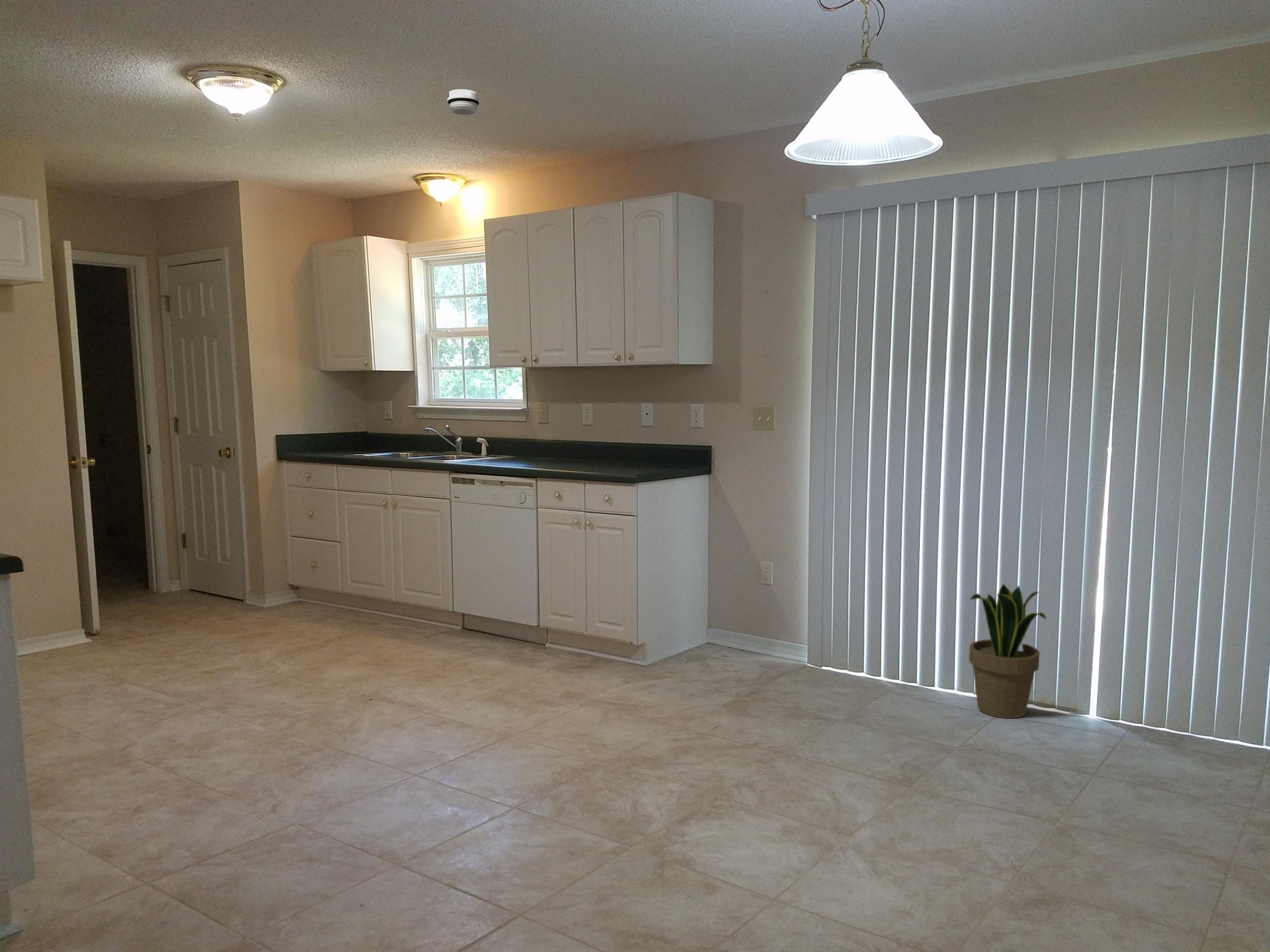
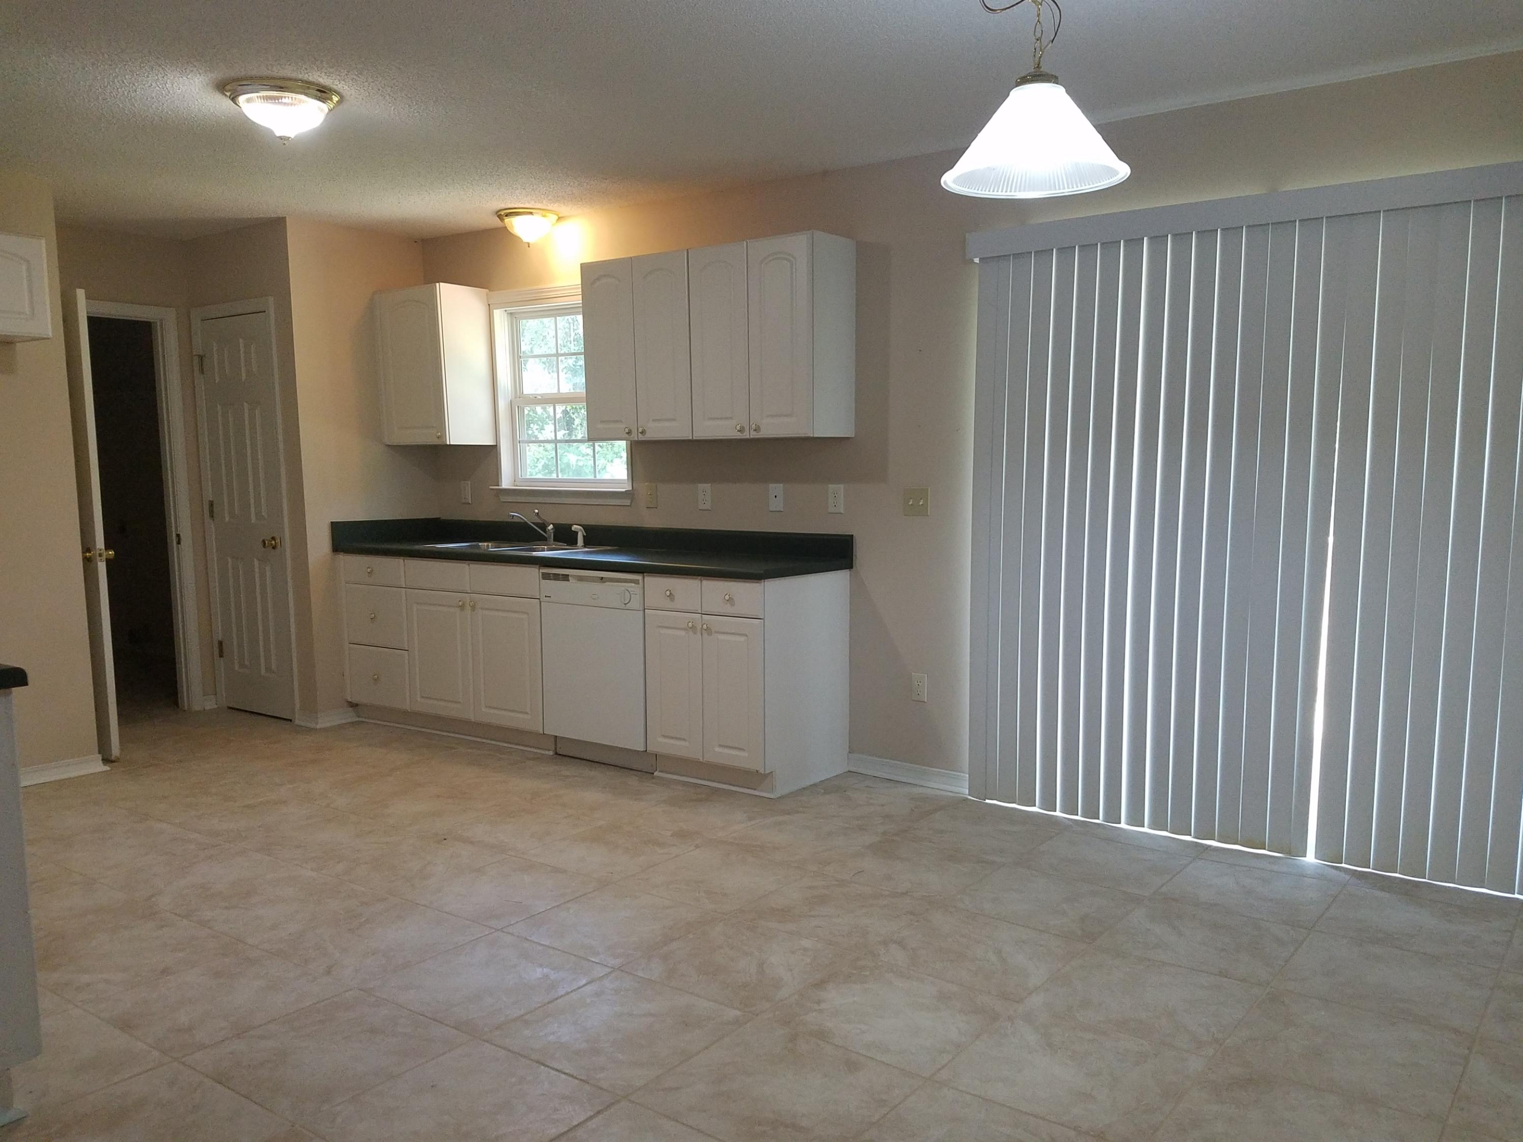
- potted plant [969,583,1046,719]
- smoke detector [447,89,480,116]
